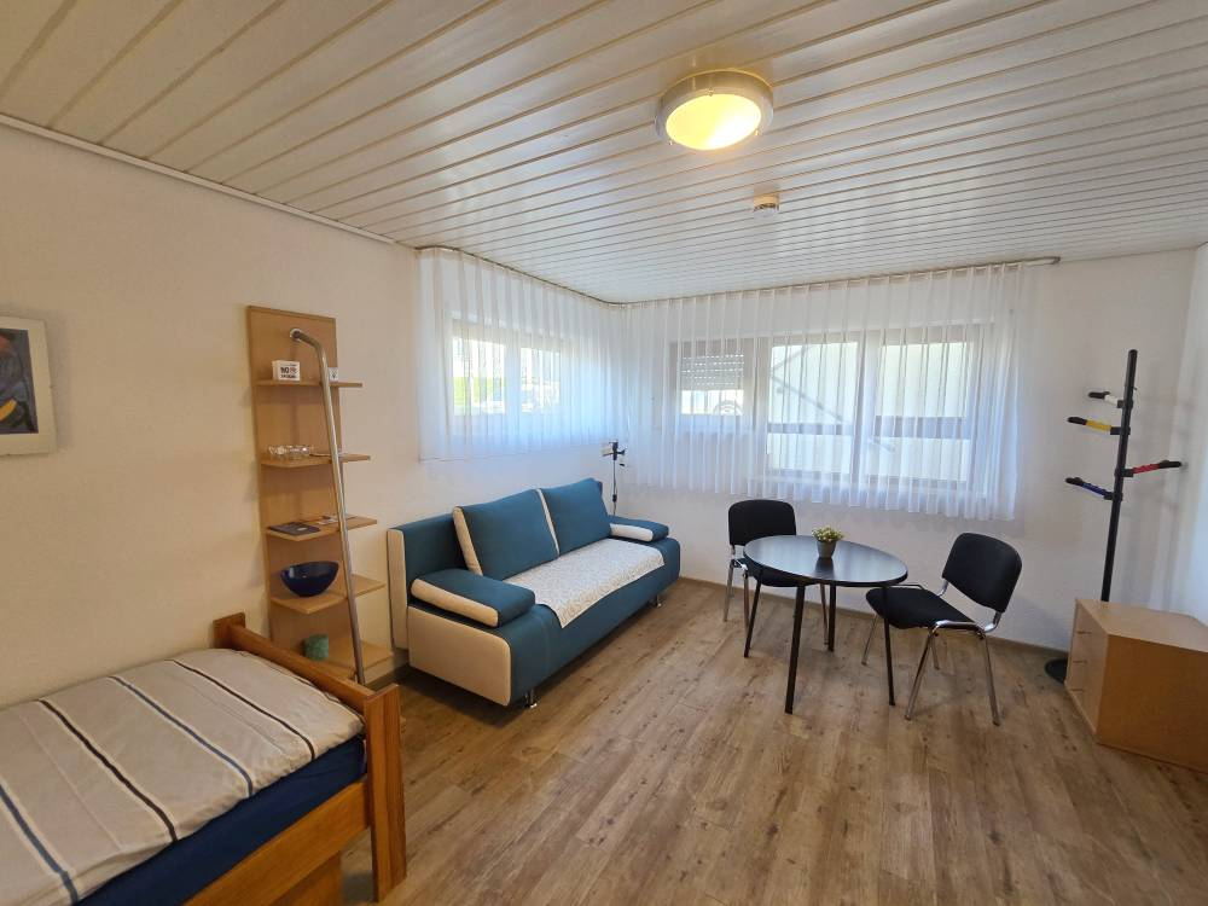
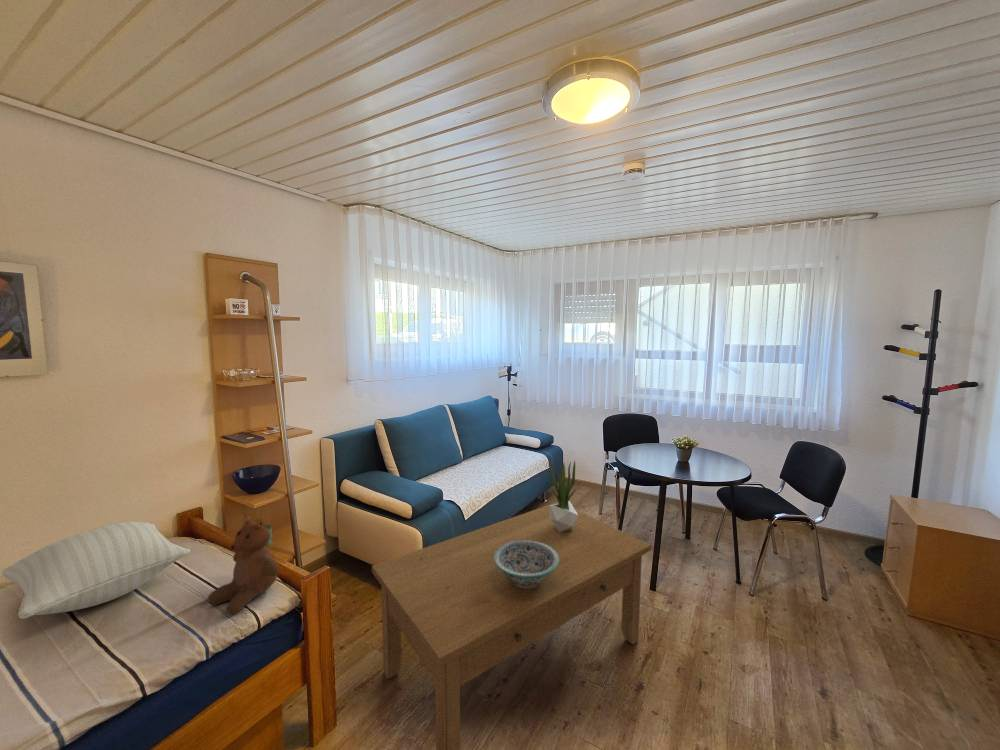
+ coffee table [371,501,652,750]
+ decorative bowl [494,540,559,589]
+ pillow [1,521,191,620]
+ teddy bear [207,514,280,616]
+ potted plant [548,456,578,532]
